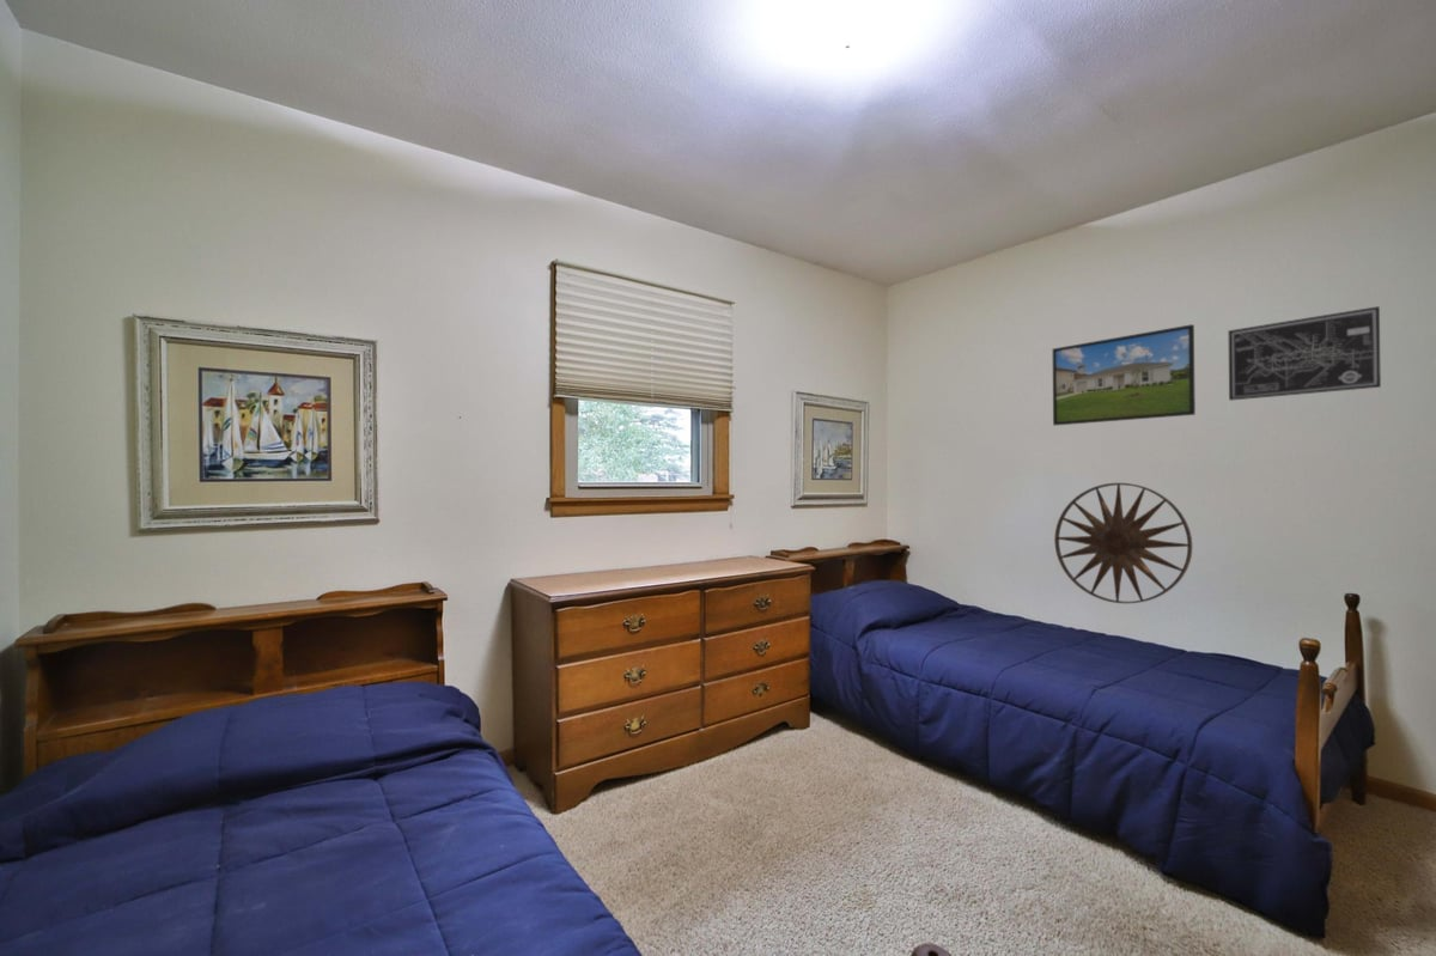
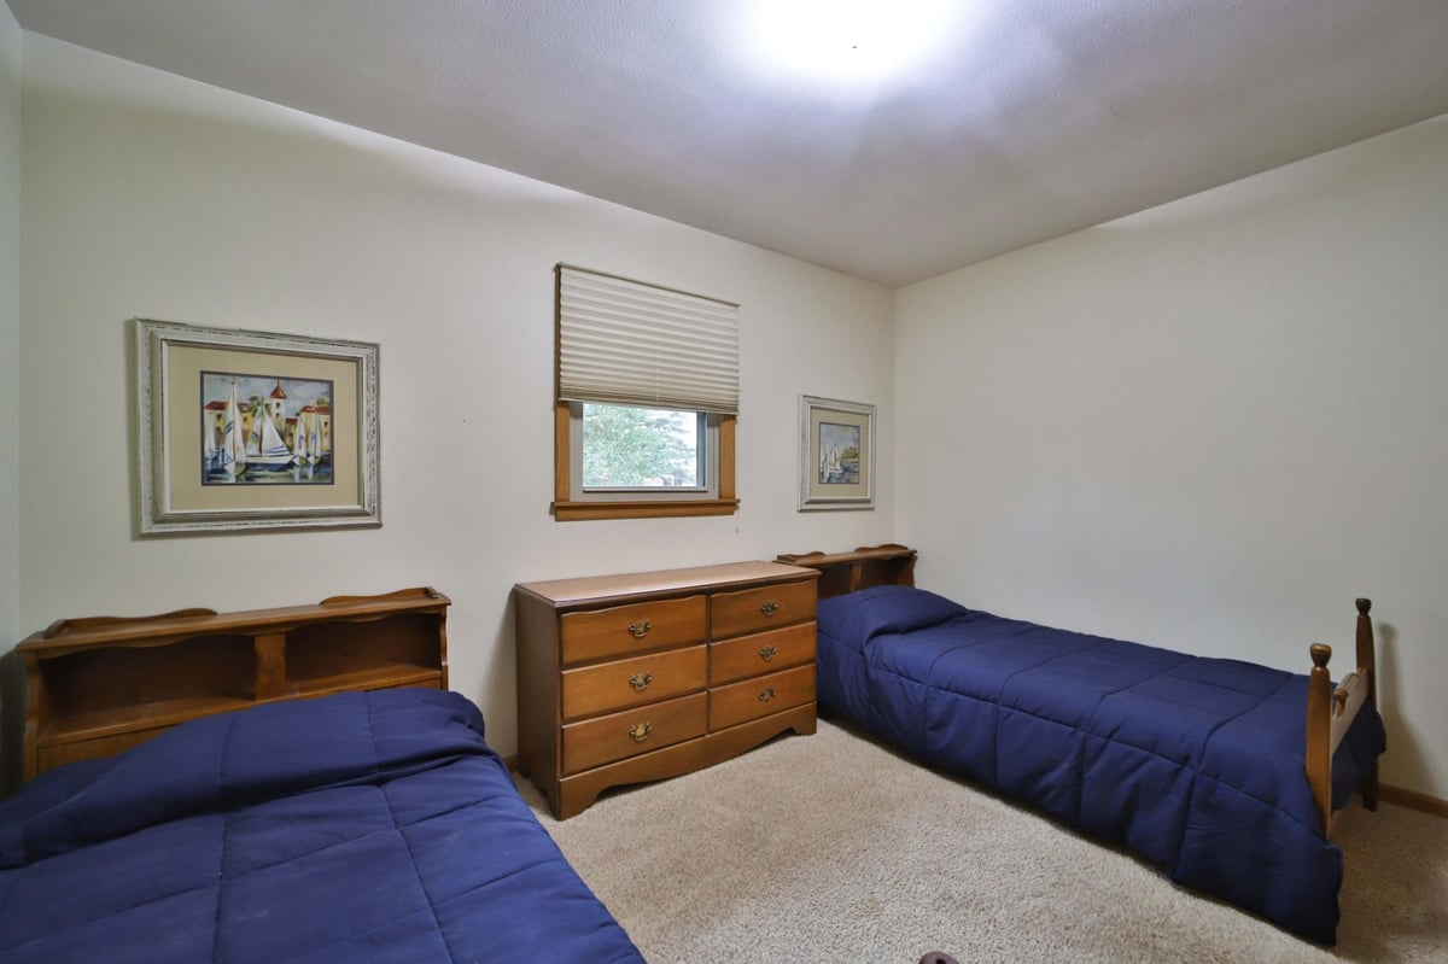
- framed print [1052,323,1197,426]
- wall art [1053,482,1193,604]
- wall art [1227,305,1382,402]
